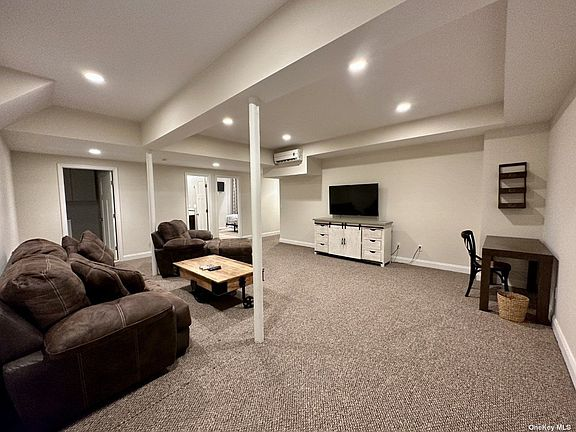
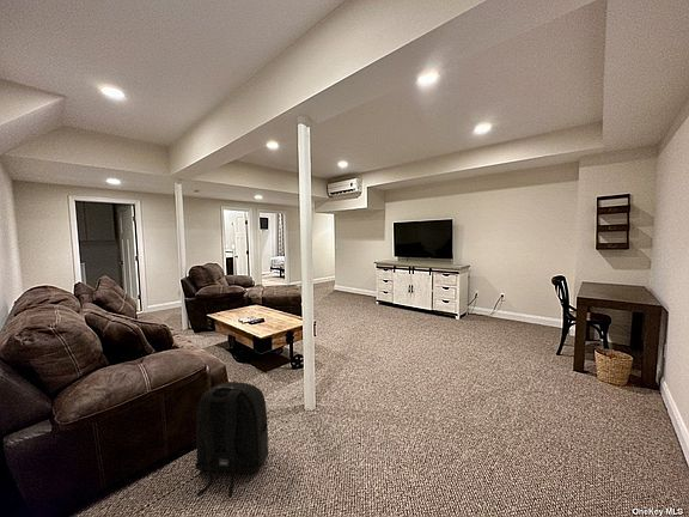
+ backpack [194,381,270,498]
